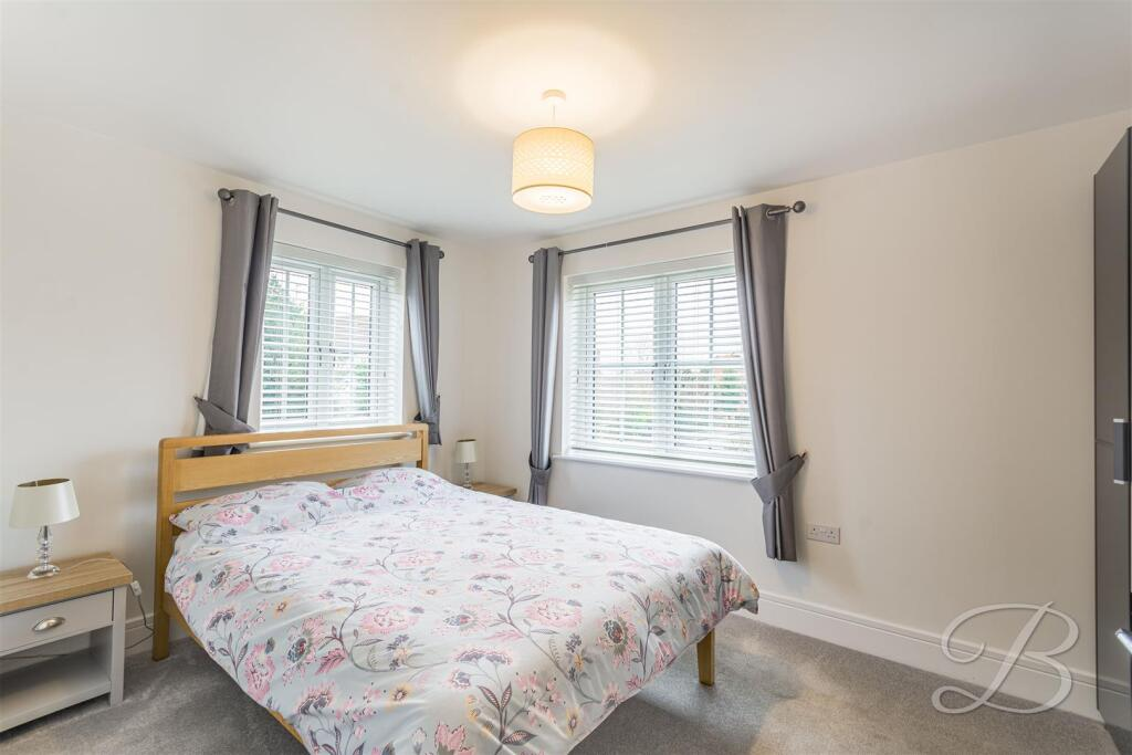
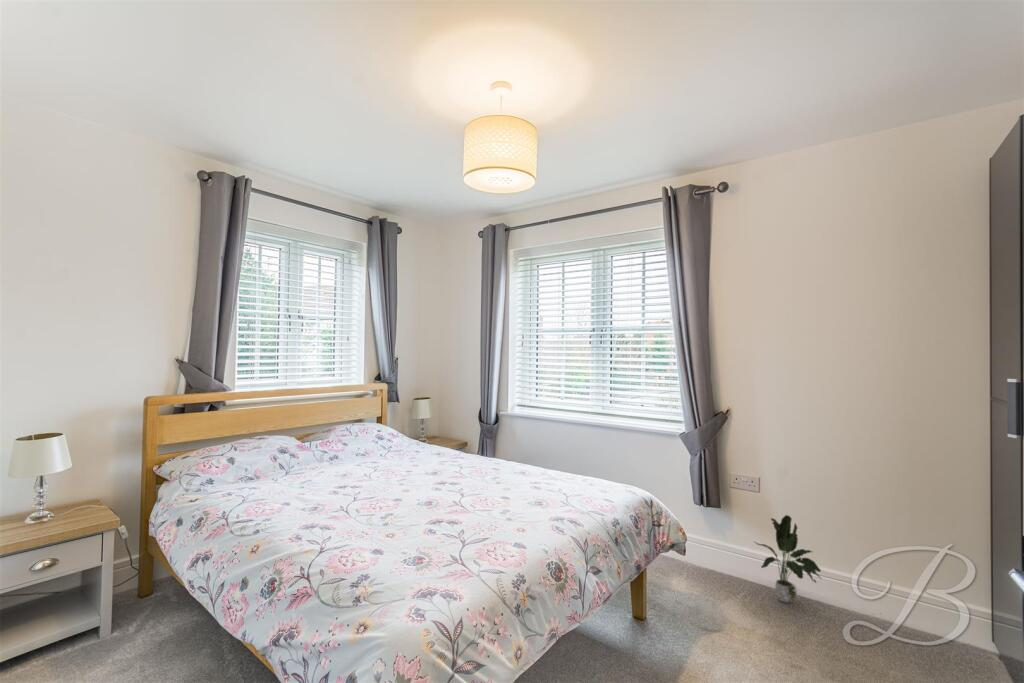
+ potted plant [754,514,822,604]
